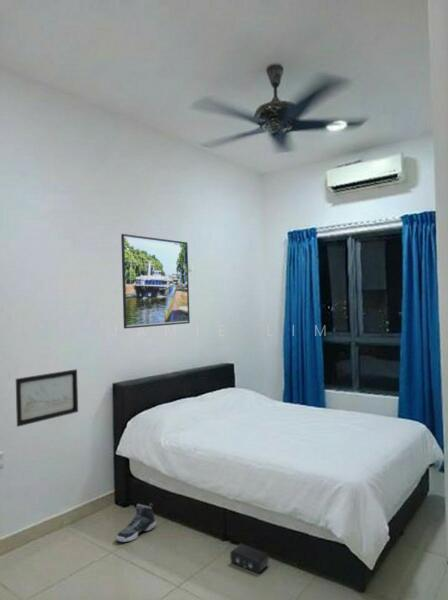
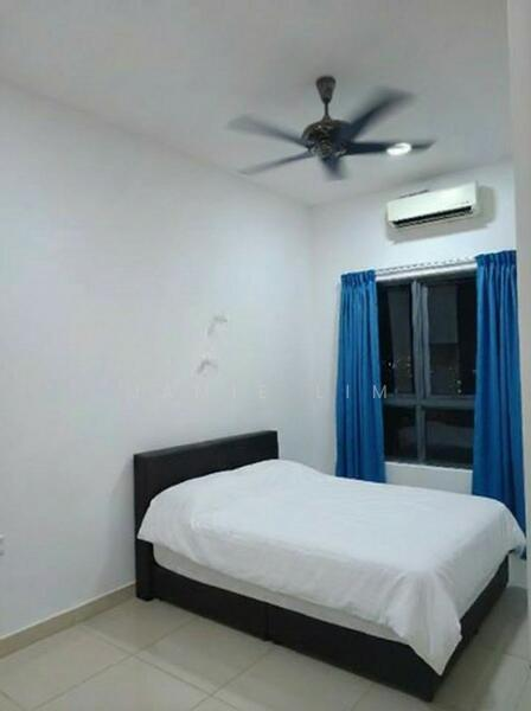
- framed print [120,233,191,330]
- wall art [15,368,79,428]
- speaker [229,543,269,574]
- sneaker [115,502,157,543]
